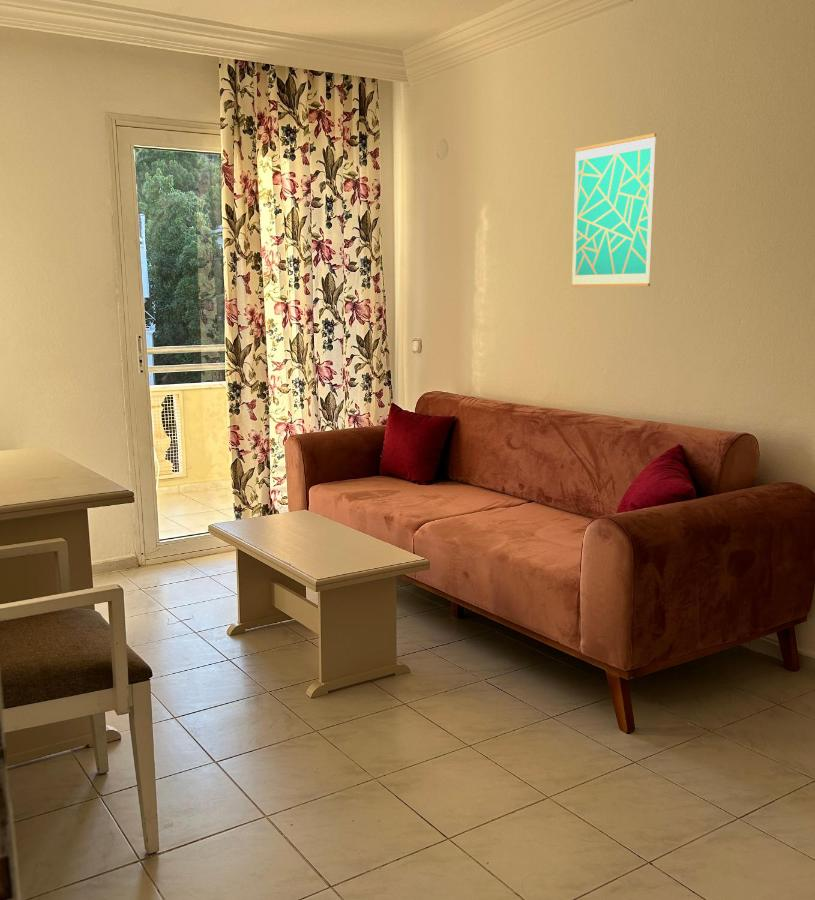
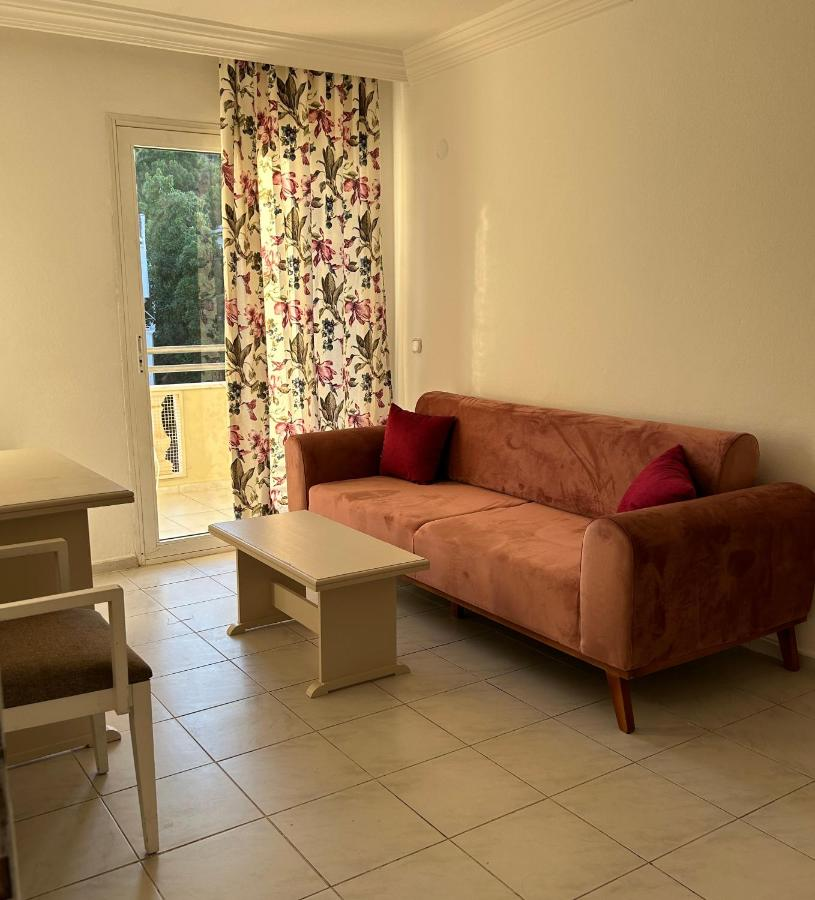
- wall art [570,132,657,288]
